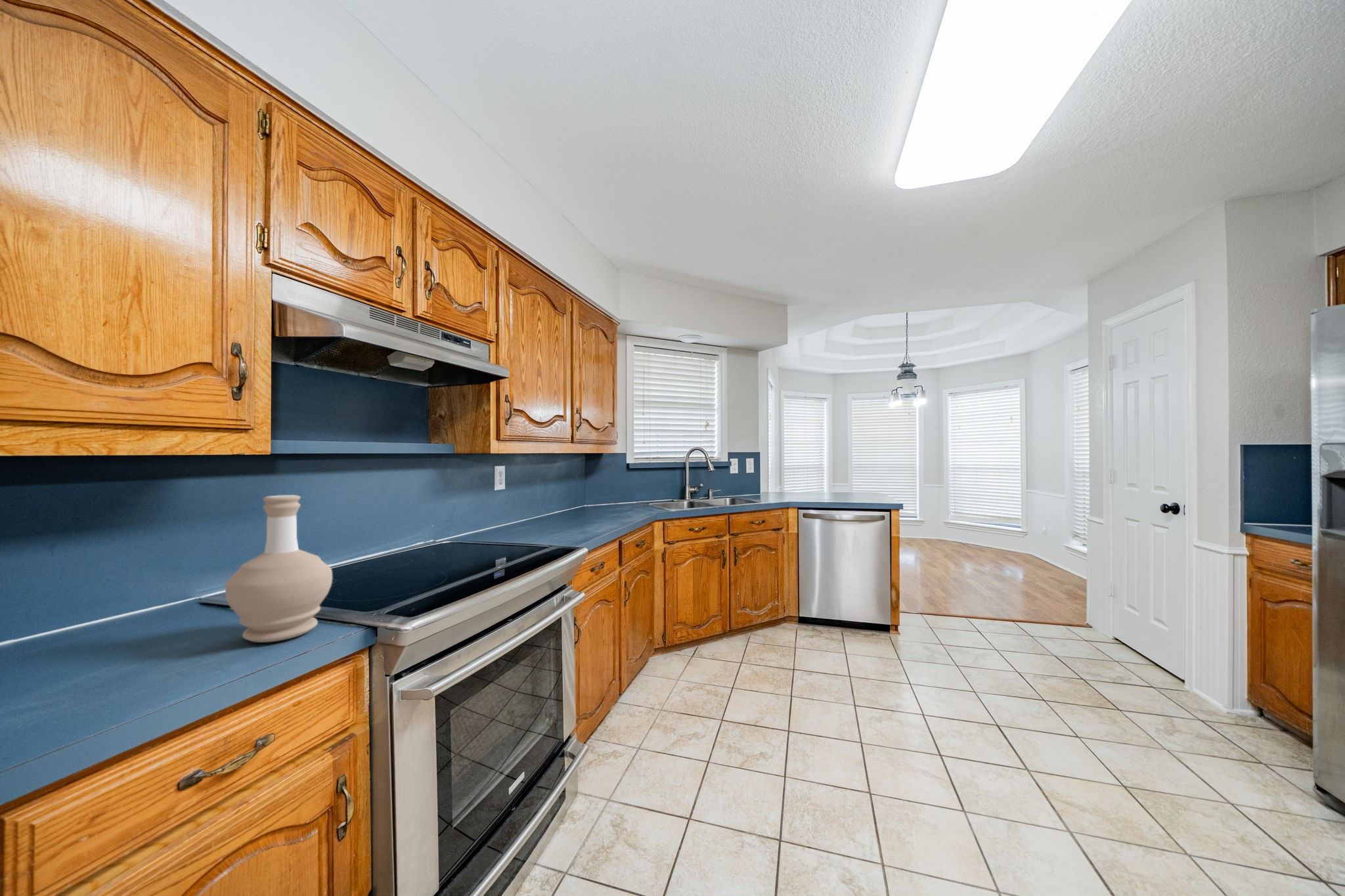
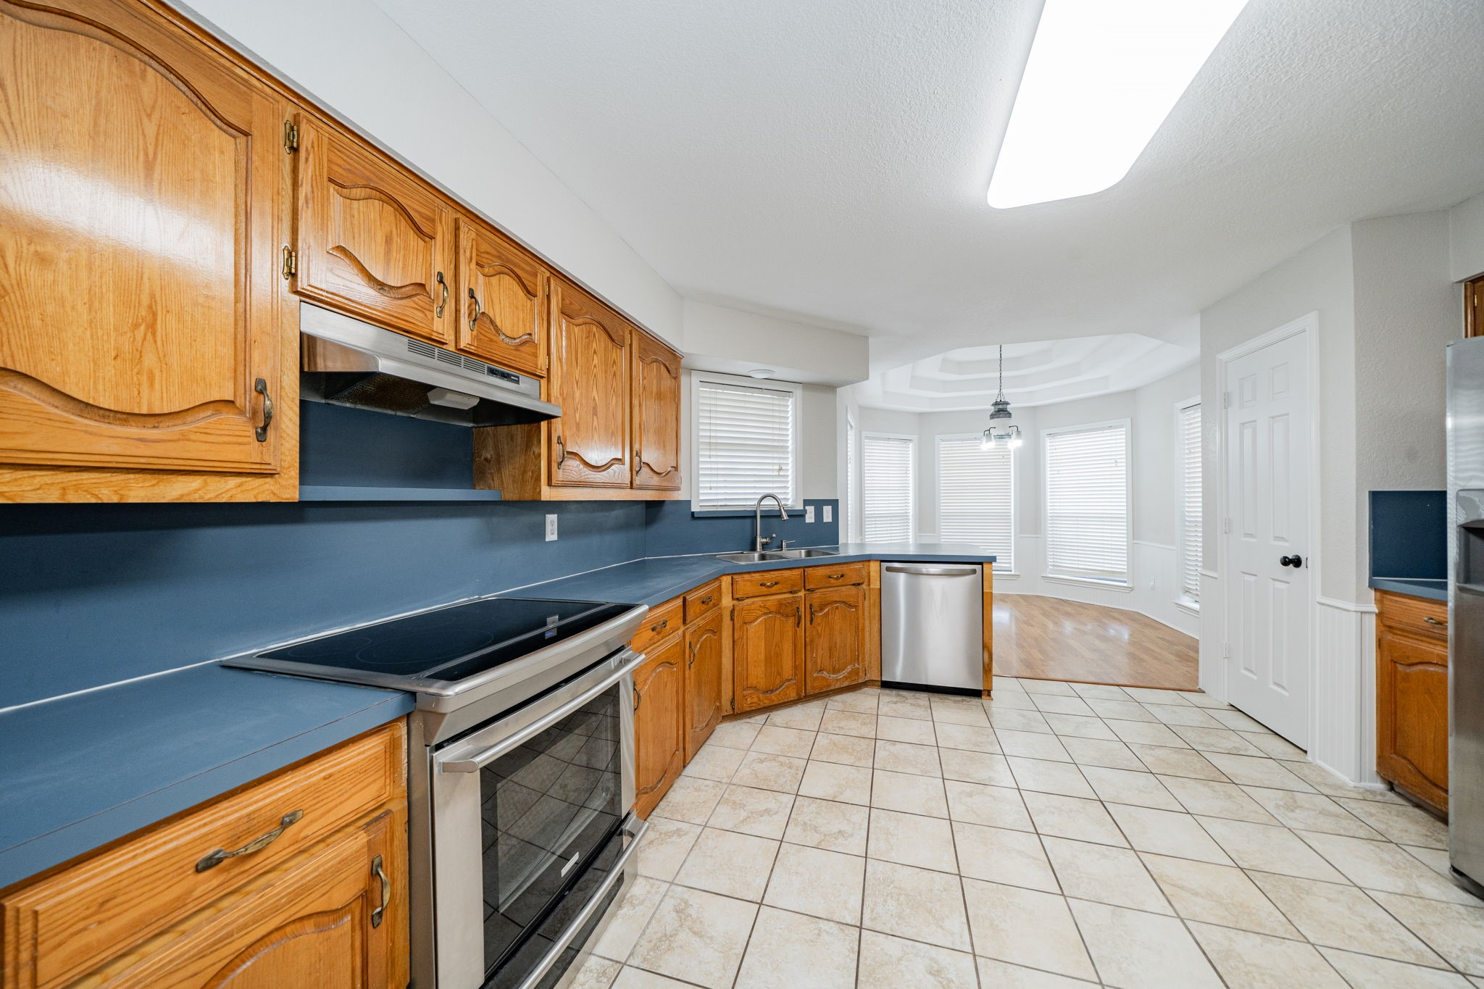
- bottle [225,494,333,643]
